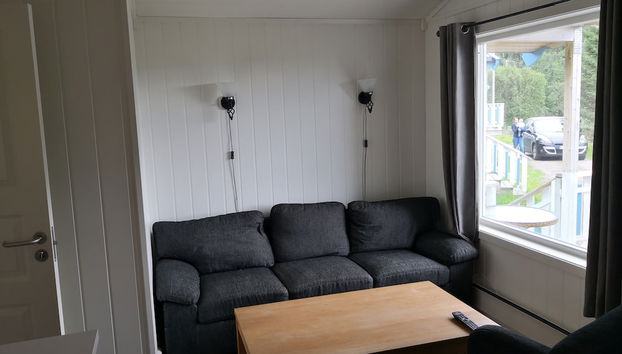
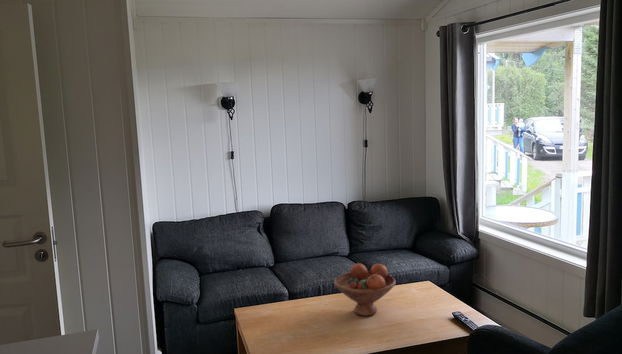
+ fruit bowl [333,262,397,317]
